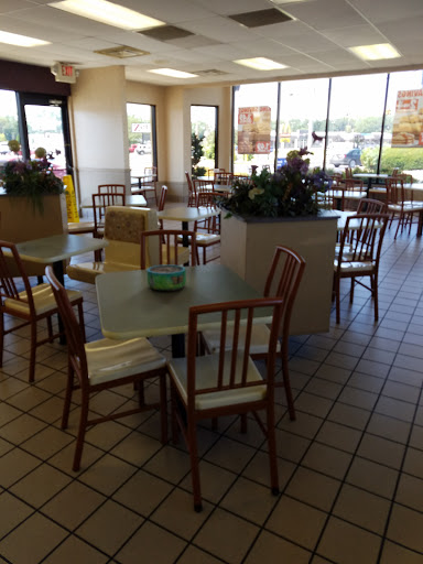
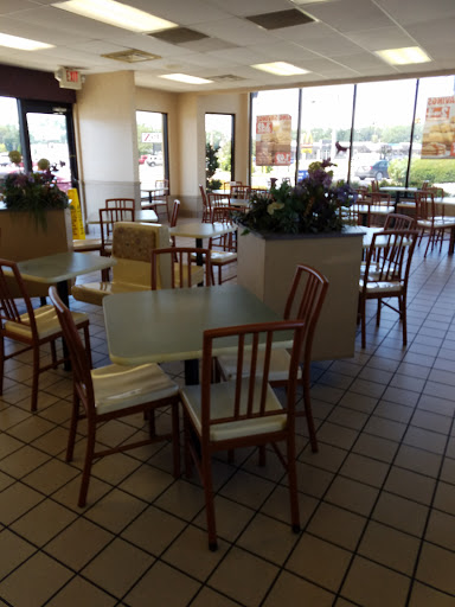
- decorative bowl [145,263,187,292]
